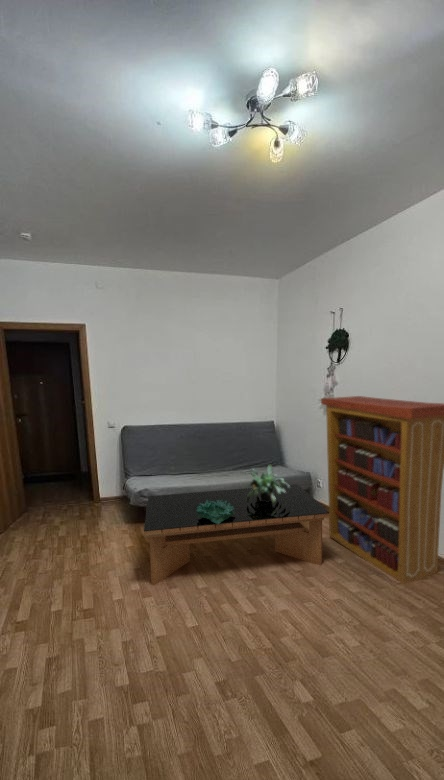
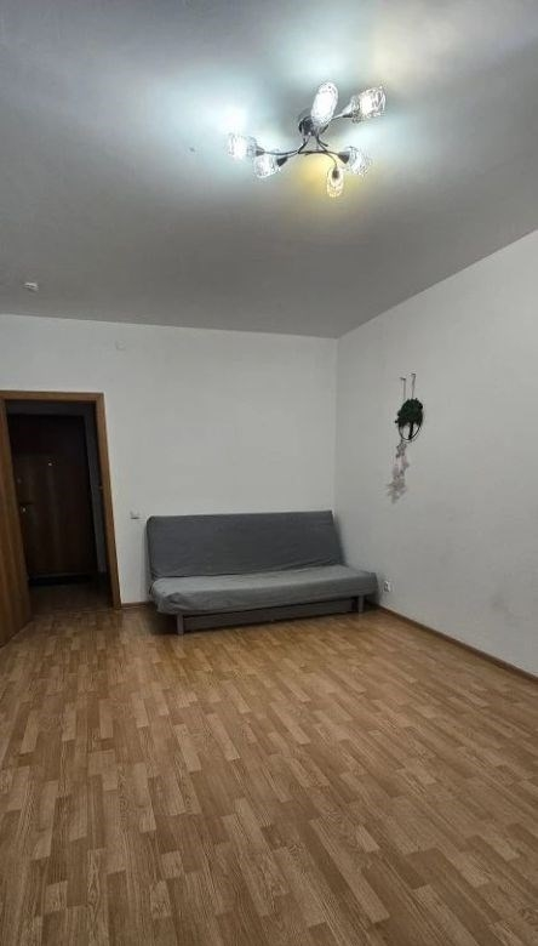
- decorative bowl [196,500,235,524]
- coffee table [143,483,330,586]
- potted plant [244,464,290,503]
- bookcase [320,395,444,585]
